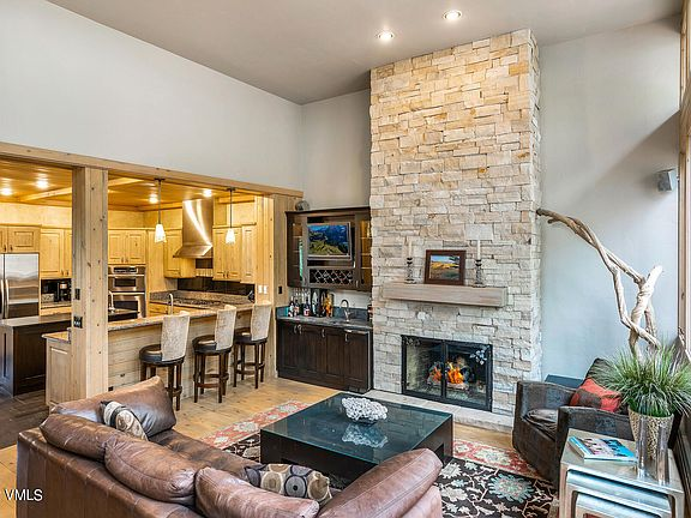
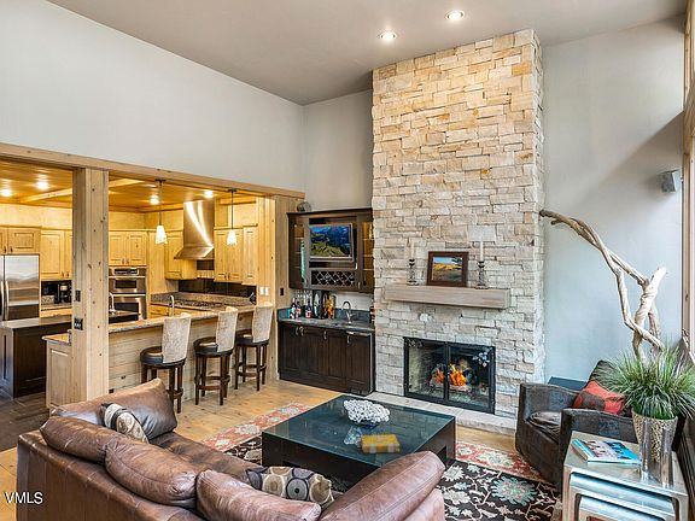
+ spell book [358,433,401,455]
